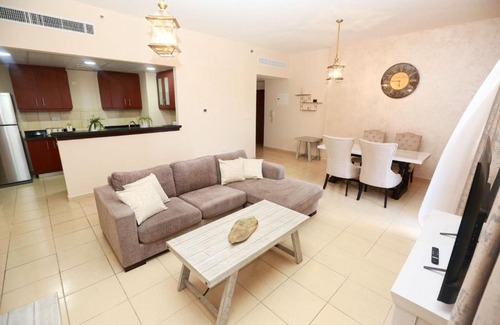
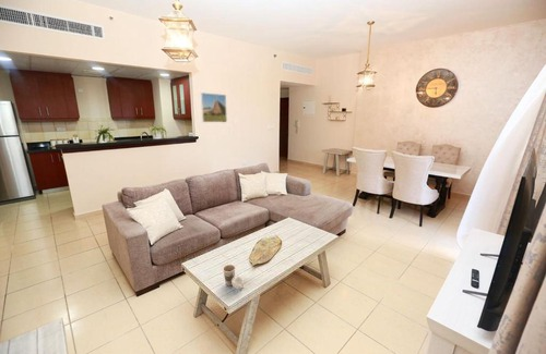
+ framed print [200,91,228,123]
+ cup [222,264,245,290]
